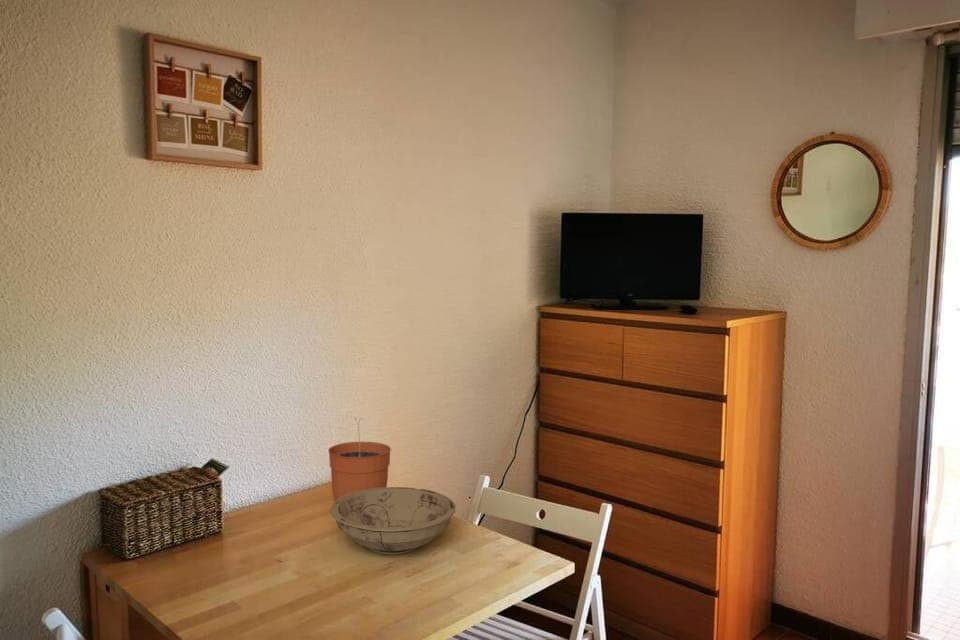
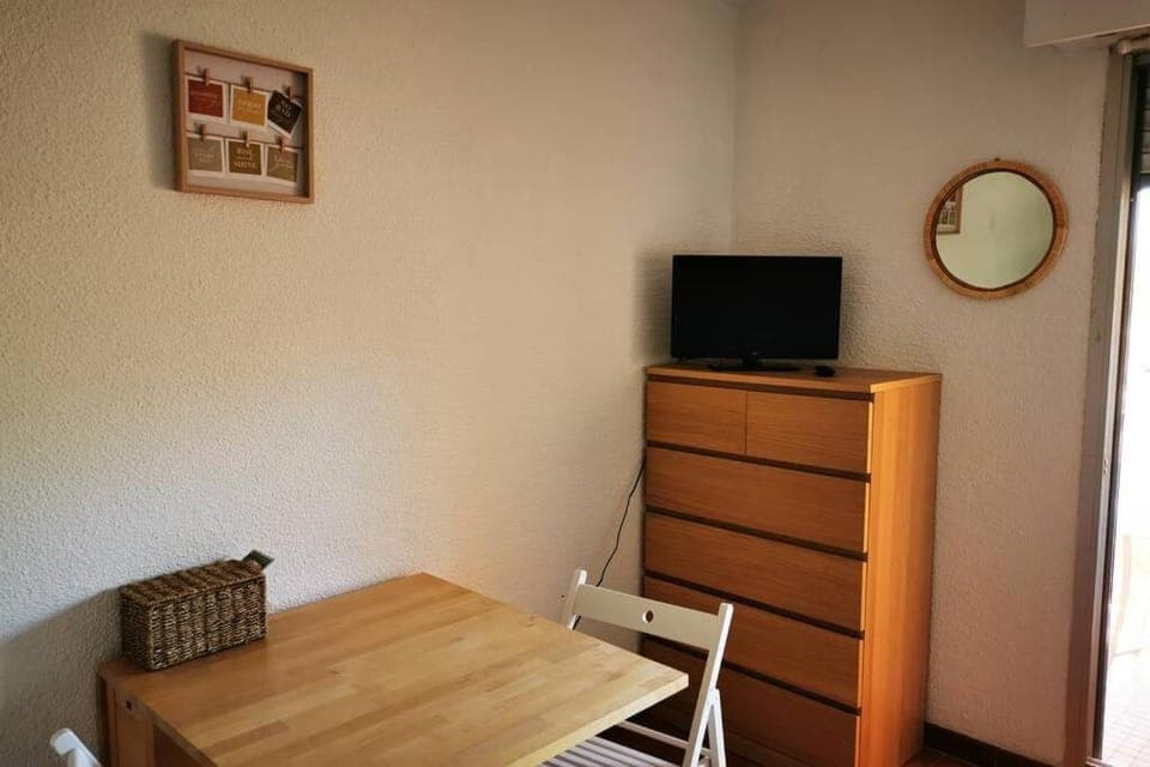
- plant pot [327,417,392,502]
- bowl [329,486,457,555]
